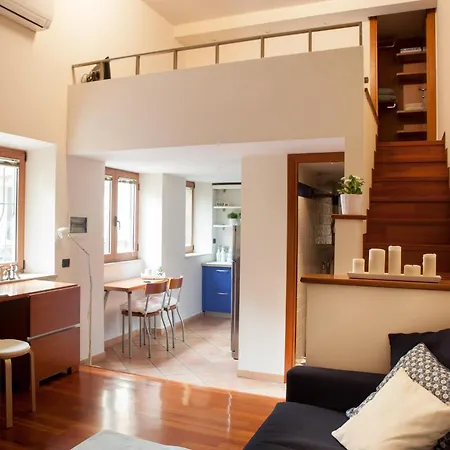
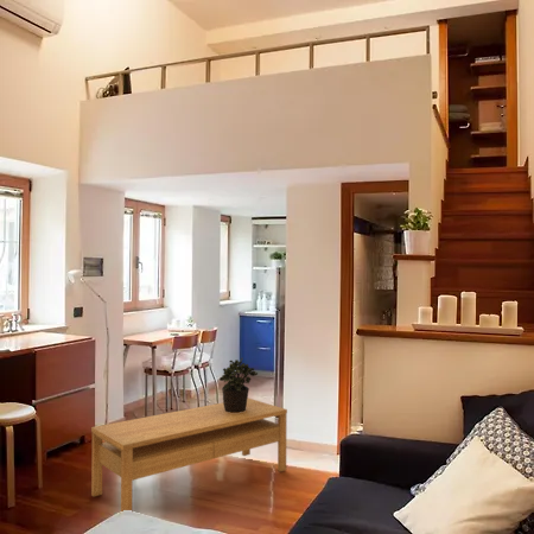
+ potted plant [218,357,259,413]
+ coffee table [90,398,288,513]
